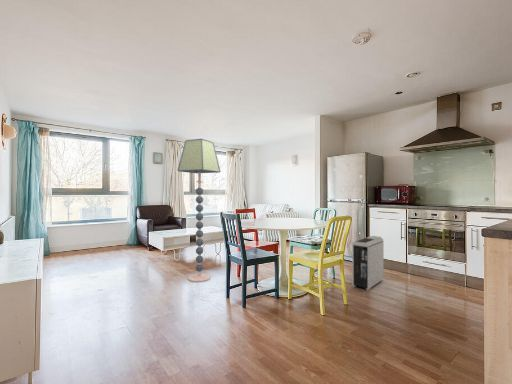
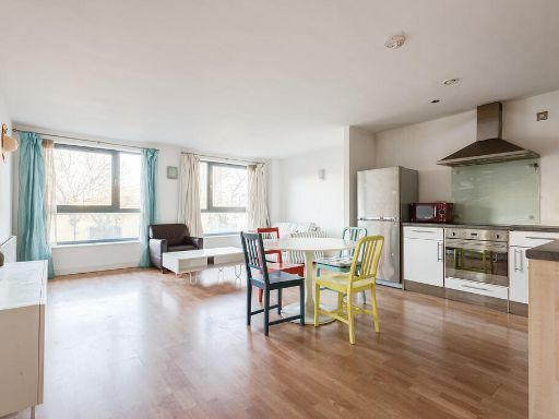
- floor lamp [177,138,221,283]
- air purifier [351,235,385,291]
